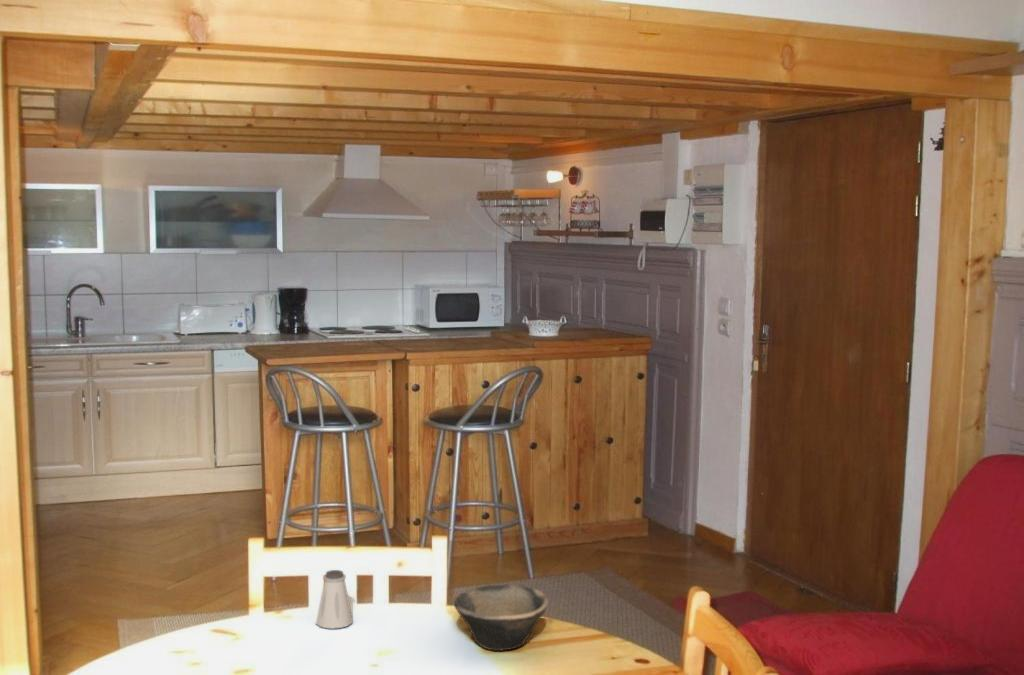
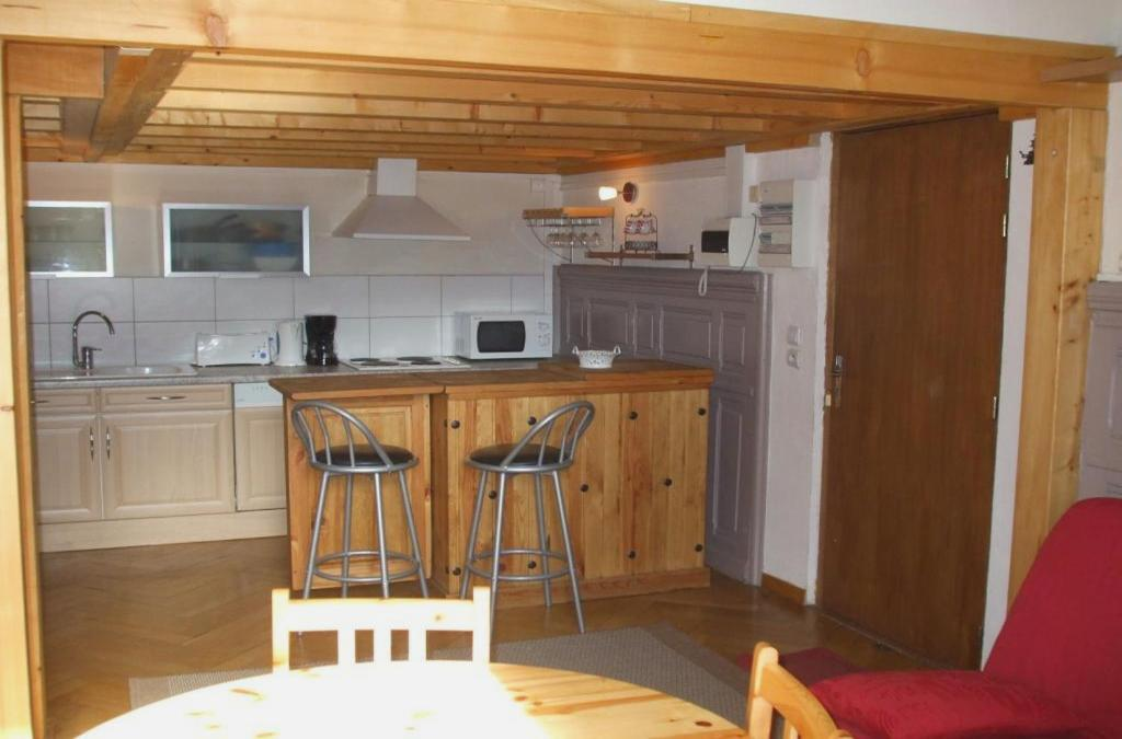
- bowl [453,584,549,652]
- saltshaker [315,569,354,630]
